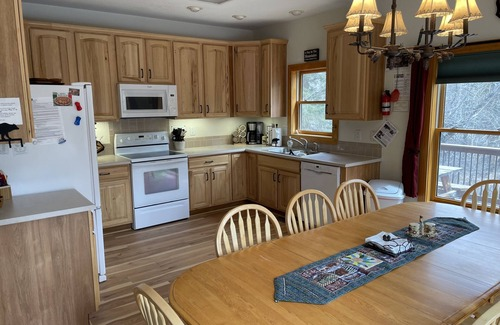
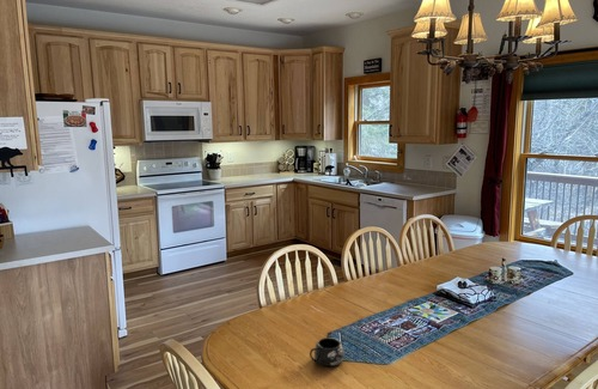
+ mug [309,336,346,367]
